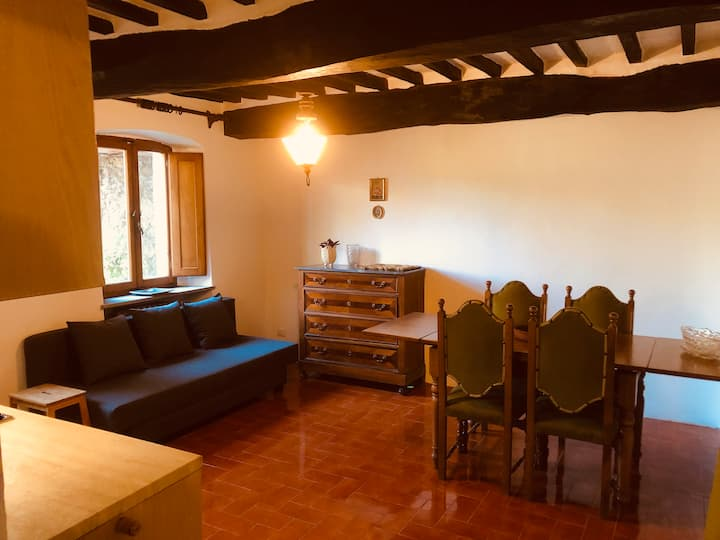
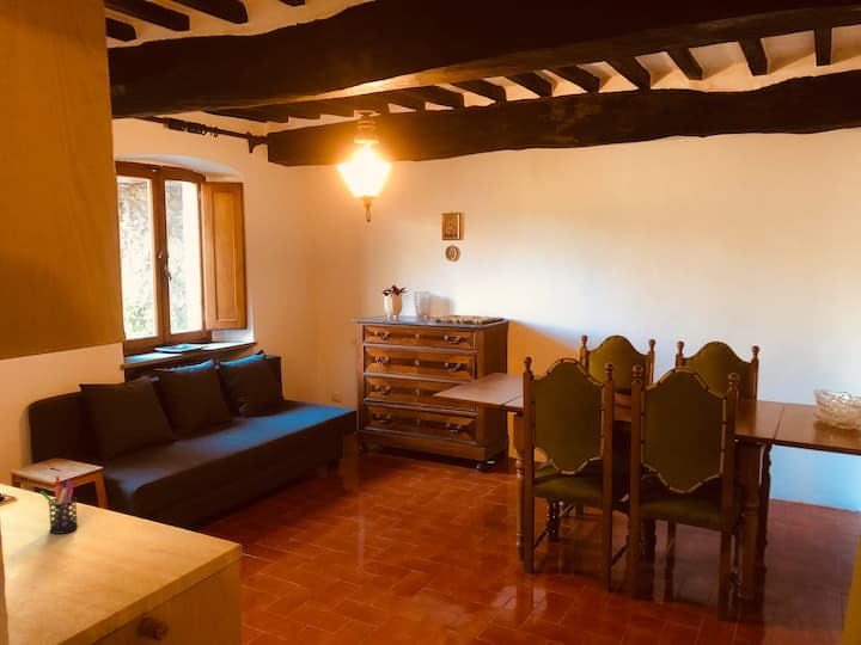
+ pen holder [39,475,79,535]
